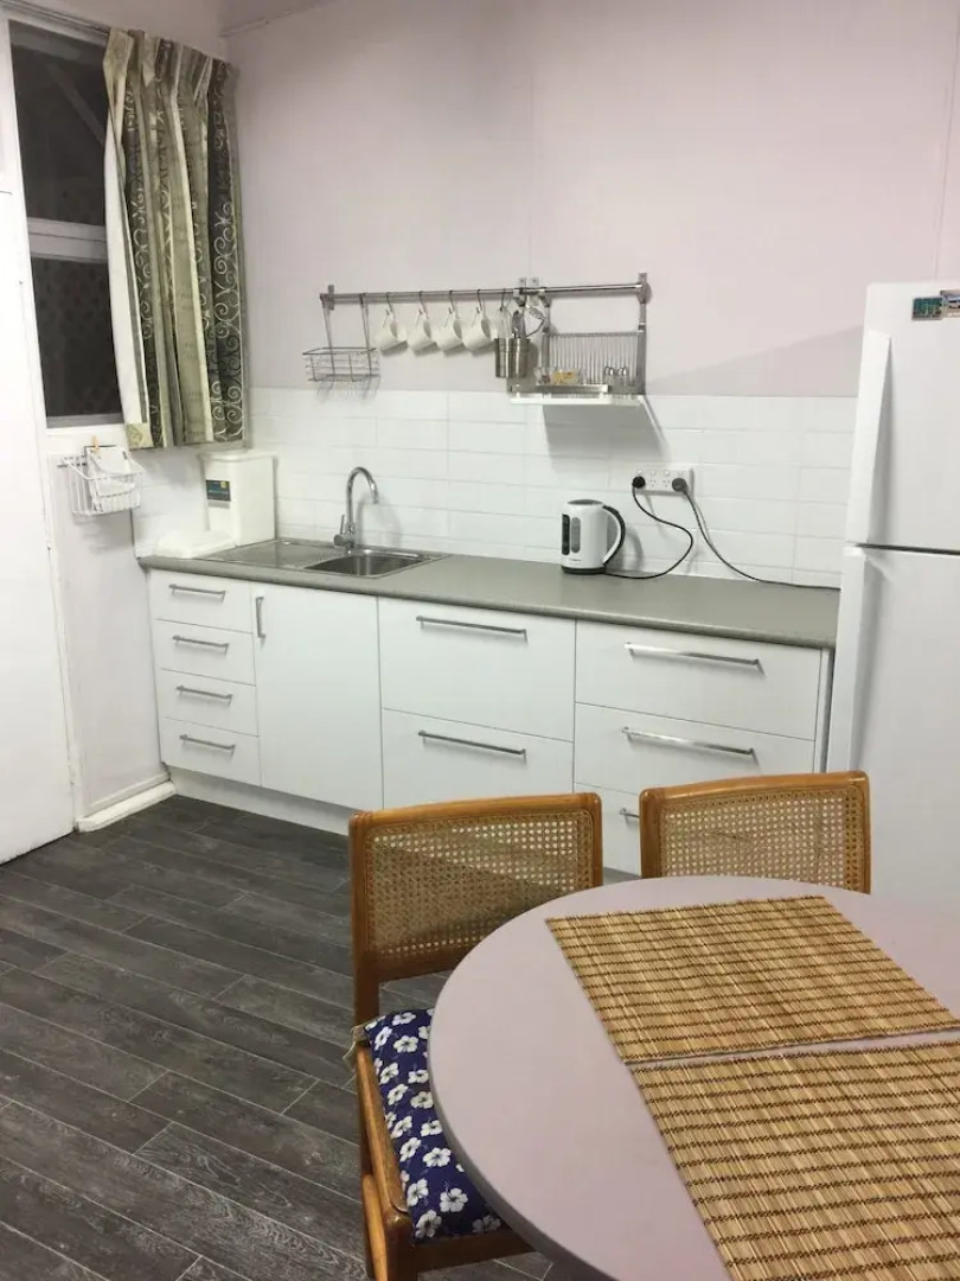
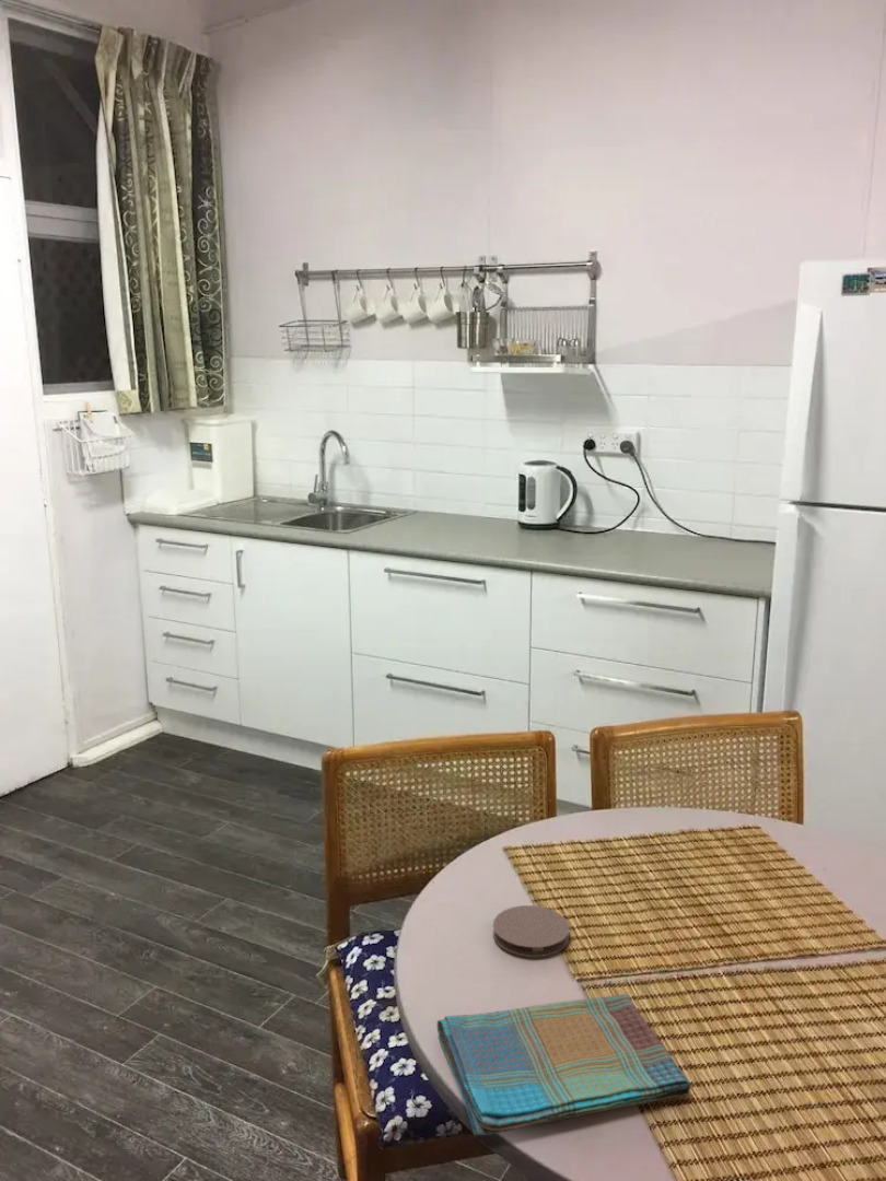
+ dish towel [436,993,691,1136]
+ coaster [492,904,571,958]
